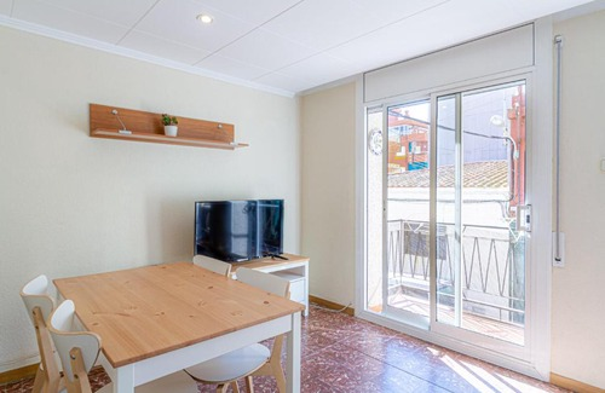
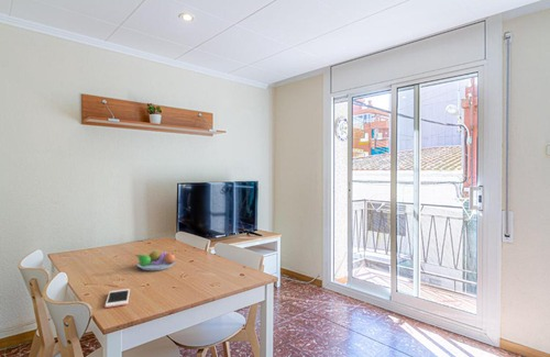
+ cell phone [105,288,131,309]
+ fruit bowl [135,248,177,271]
